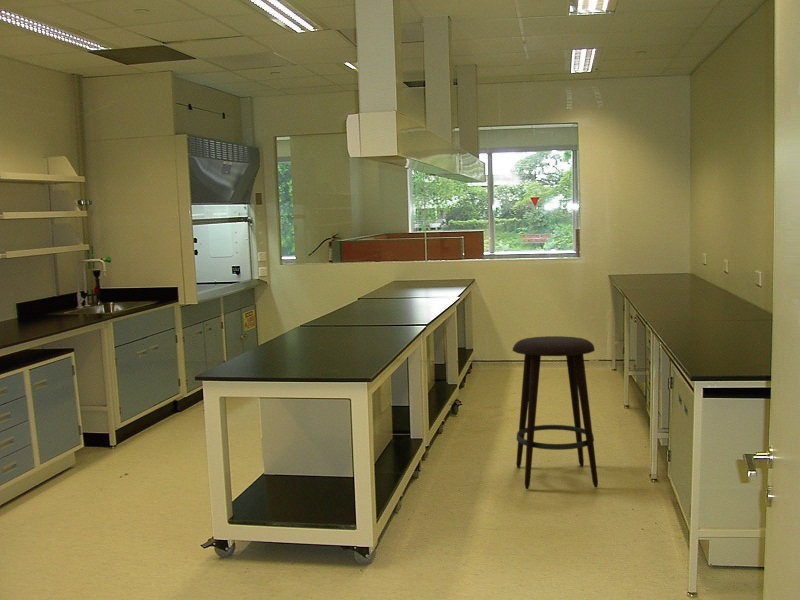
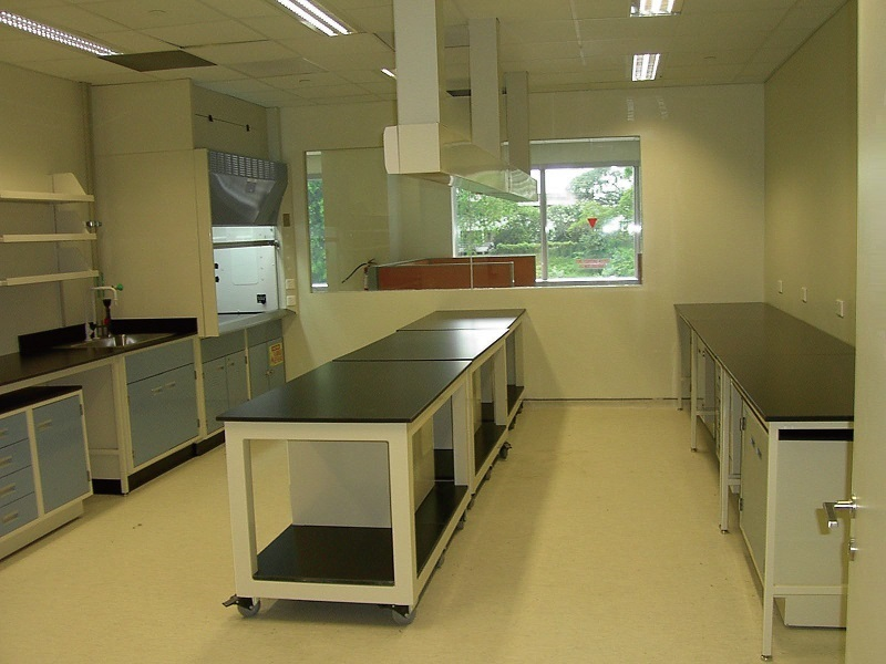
- stool [512,335,599,490]
